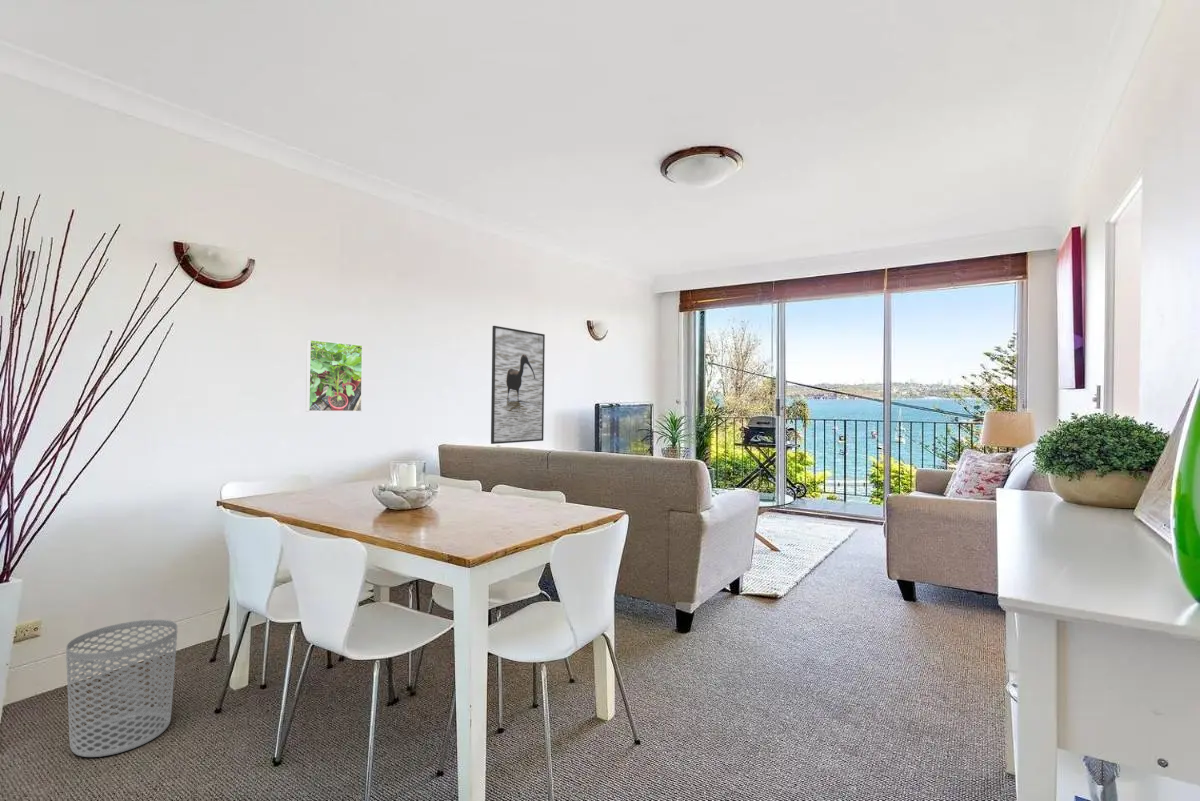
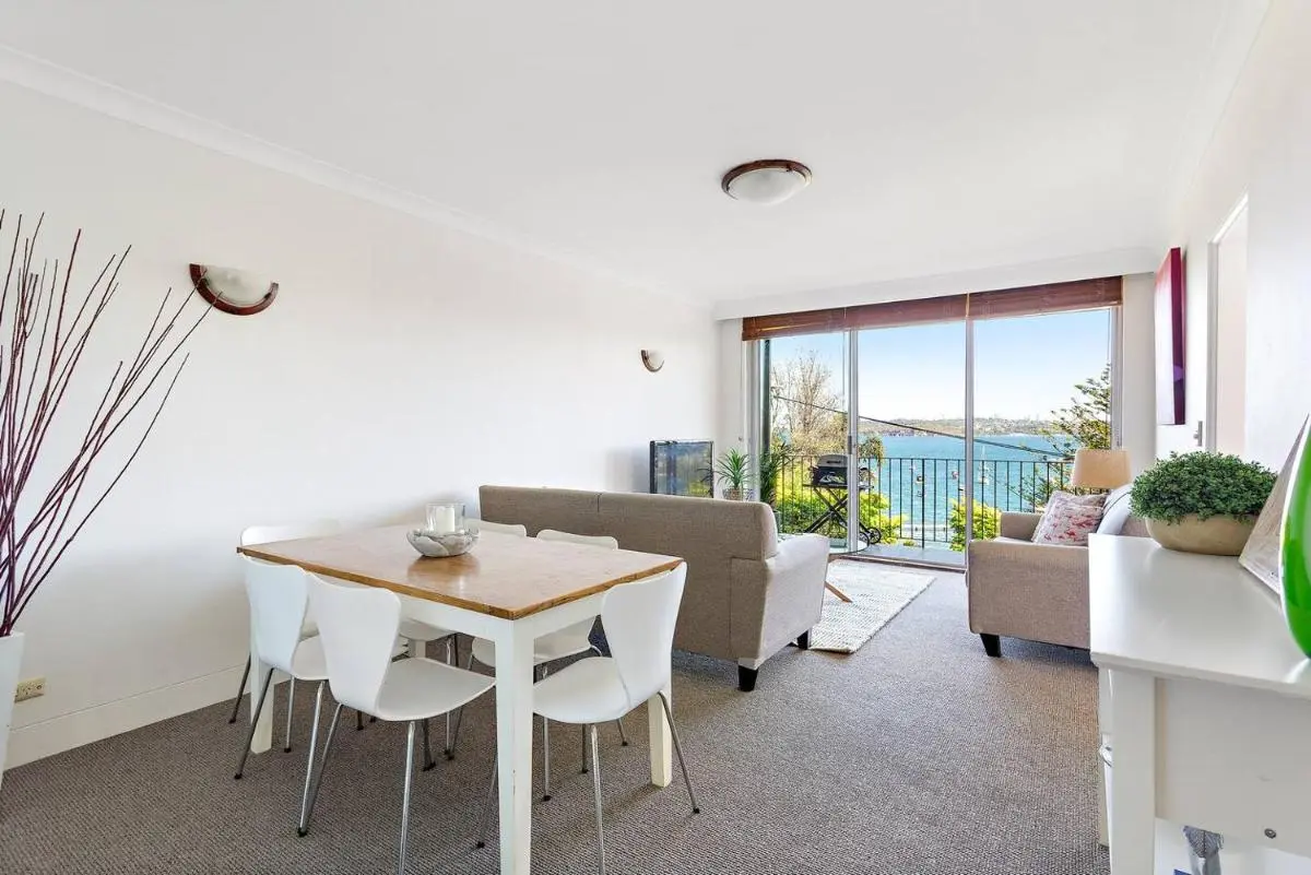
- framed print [305,339,364,412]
- waste bin [65,619,178,758]
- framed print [490,325,546,445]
